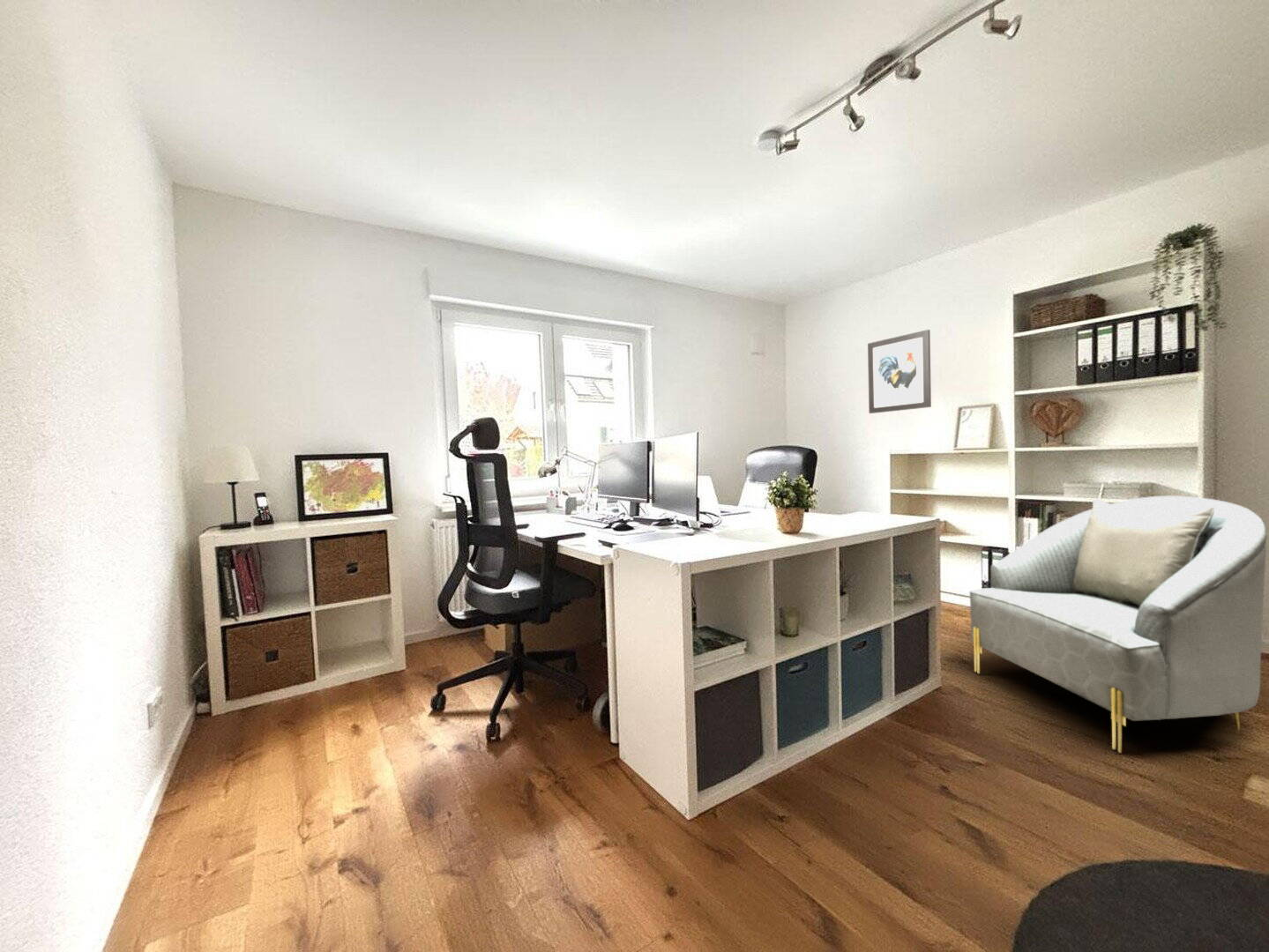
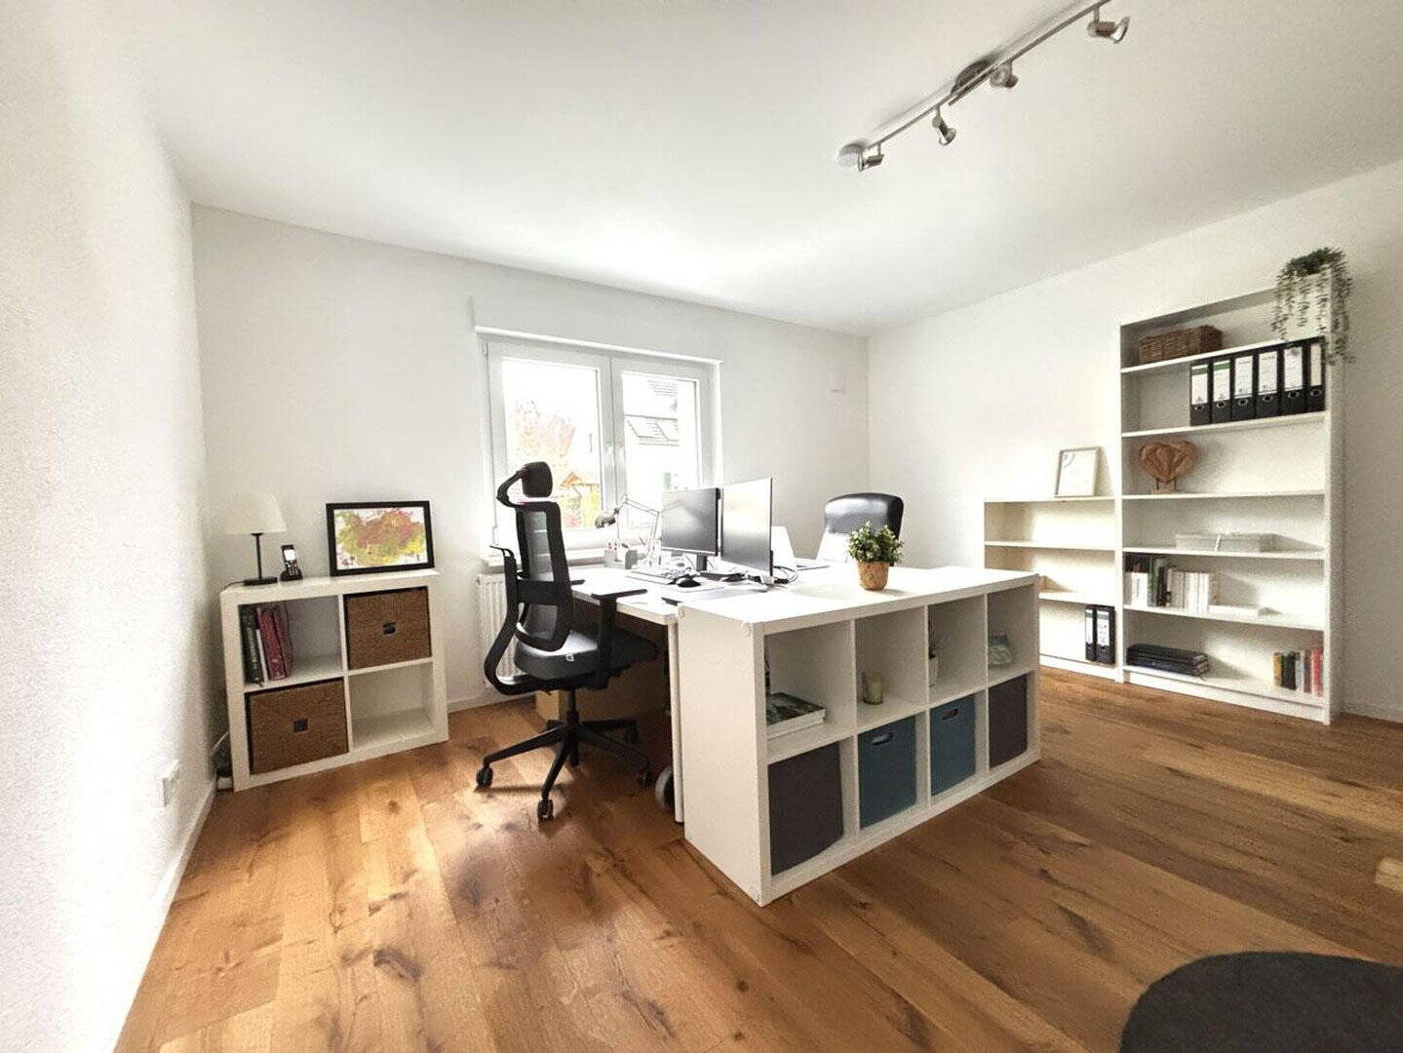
- wall art [867,329,932,414]
- armchair [968,495,1268,755]
